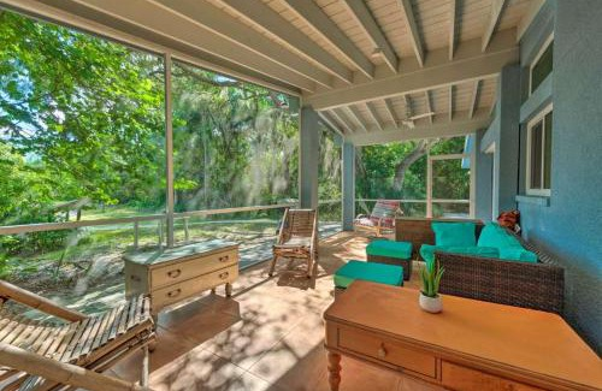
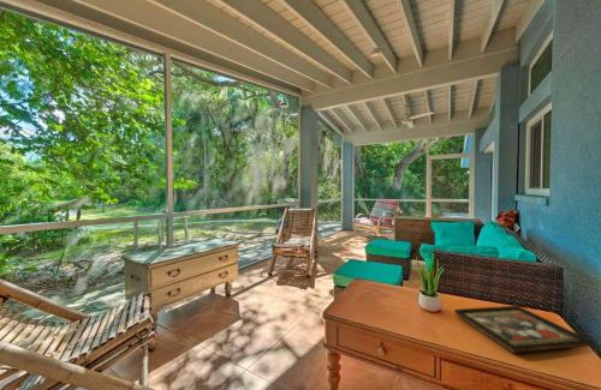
+ decorative tray [453,305,596,354]
